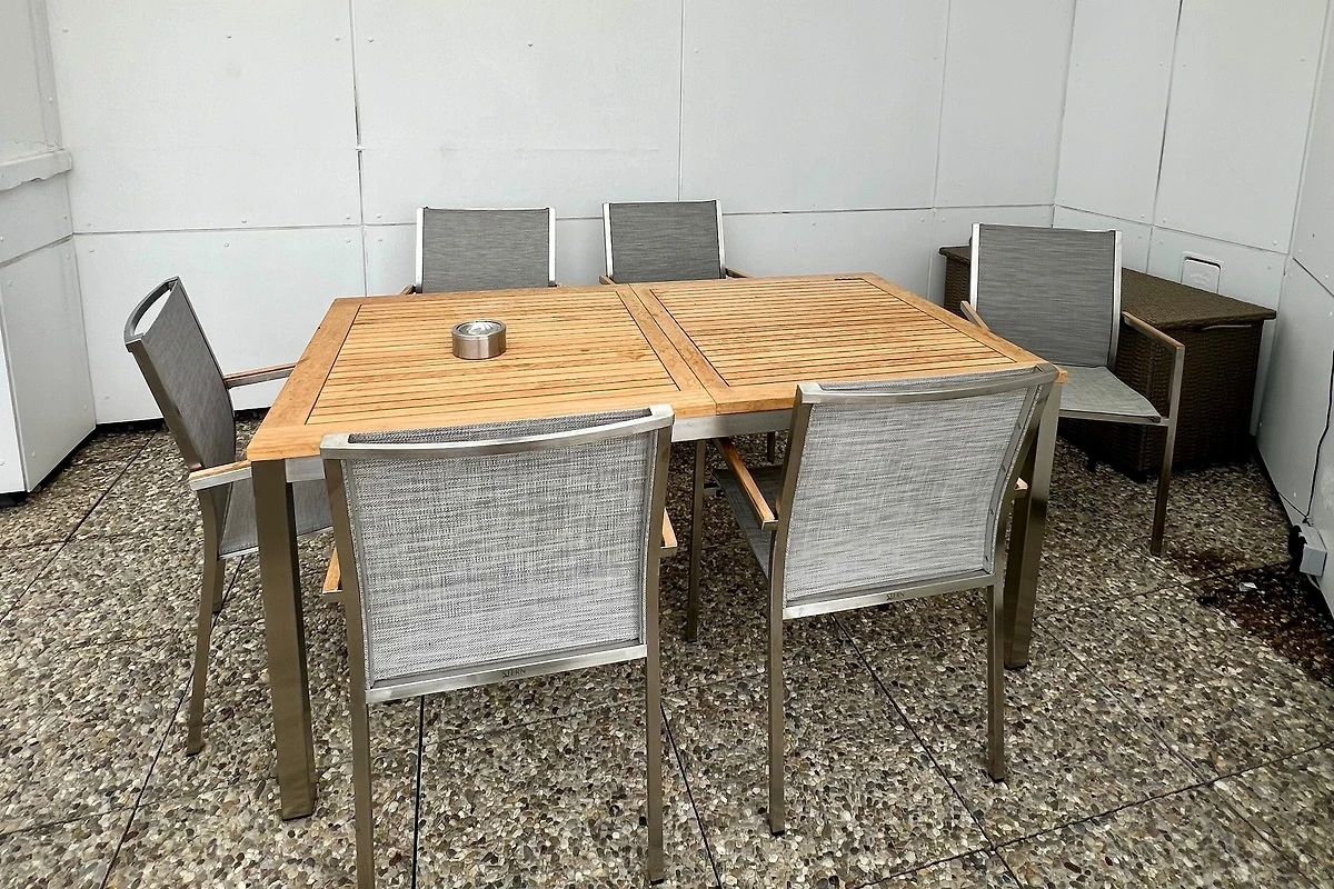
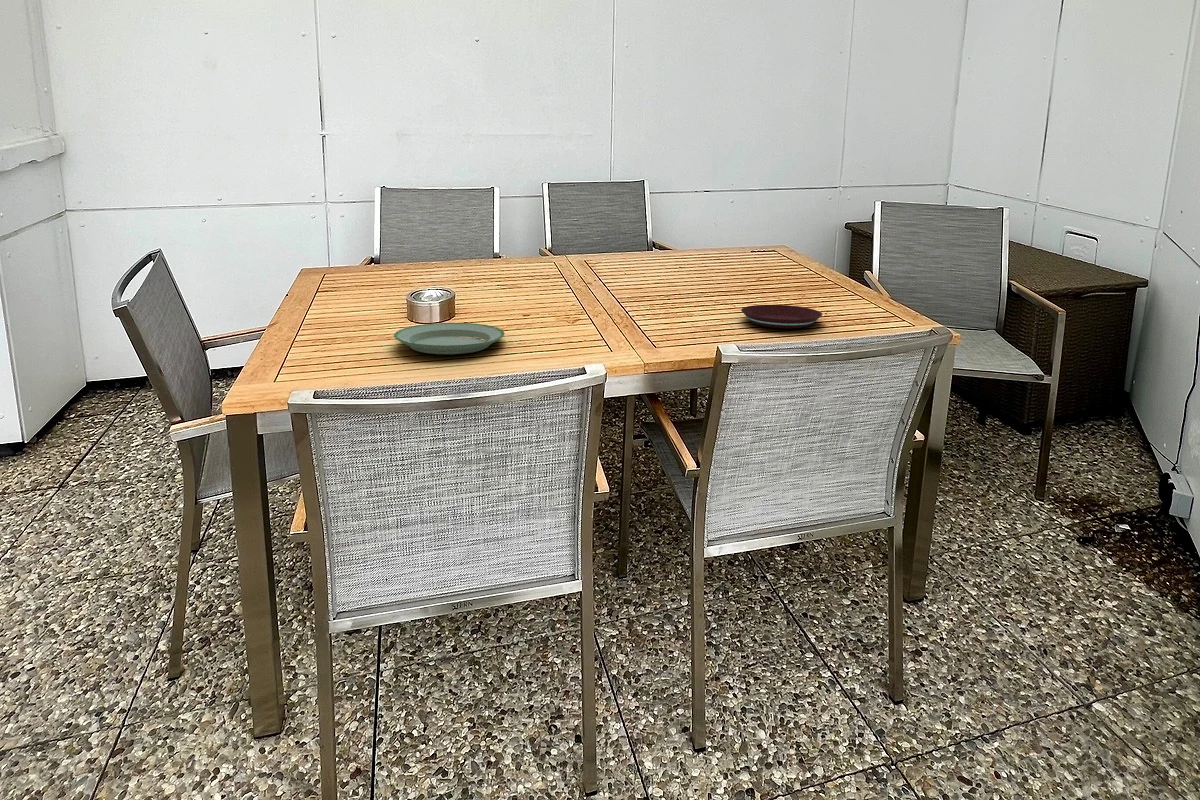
+ plate [740,304,823,329]
+ plate [393,322,506,355]
